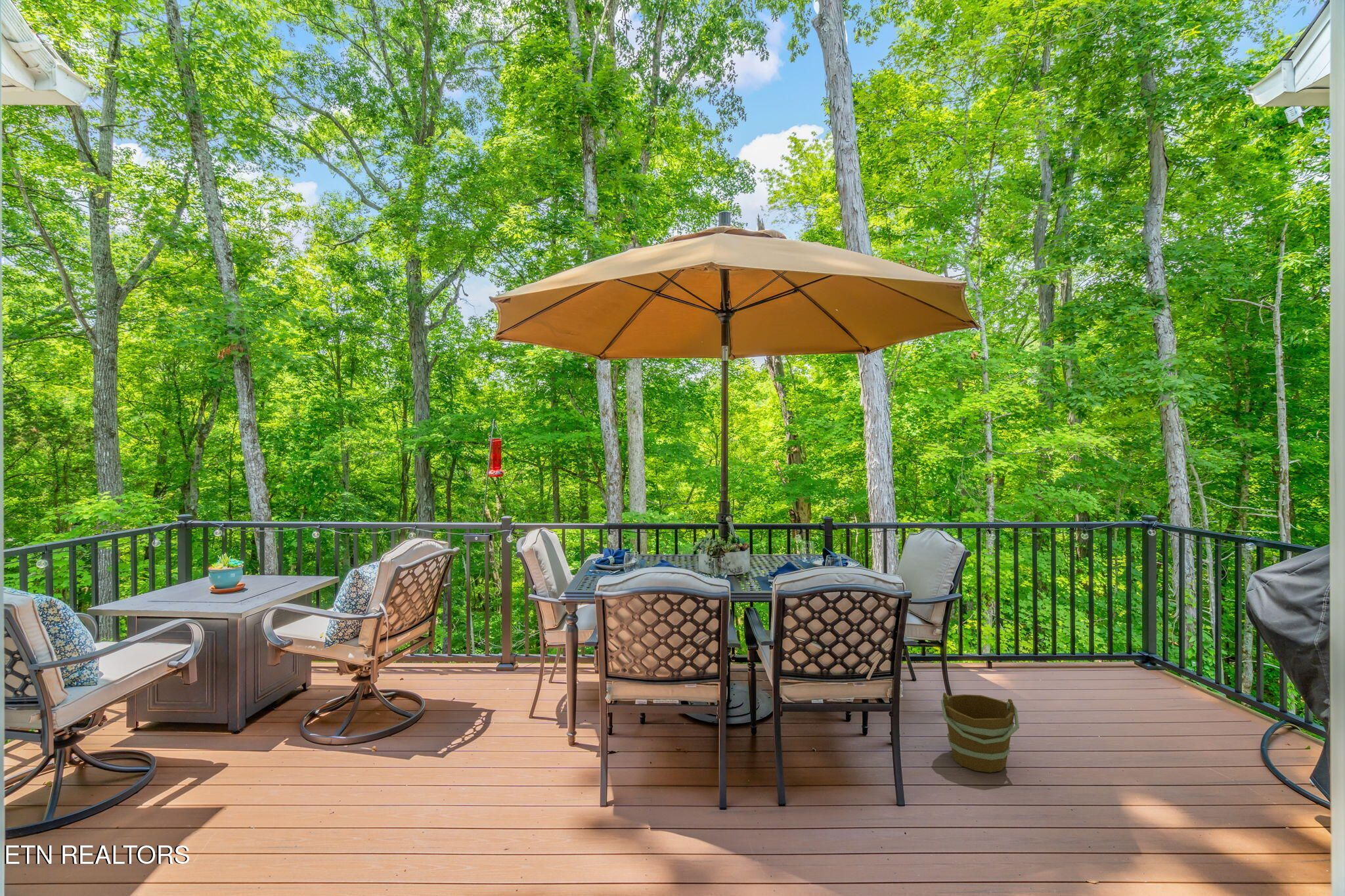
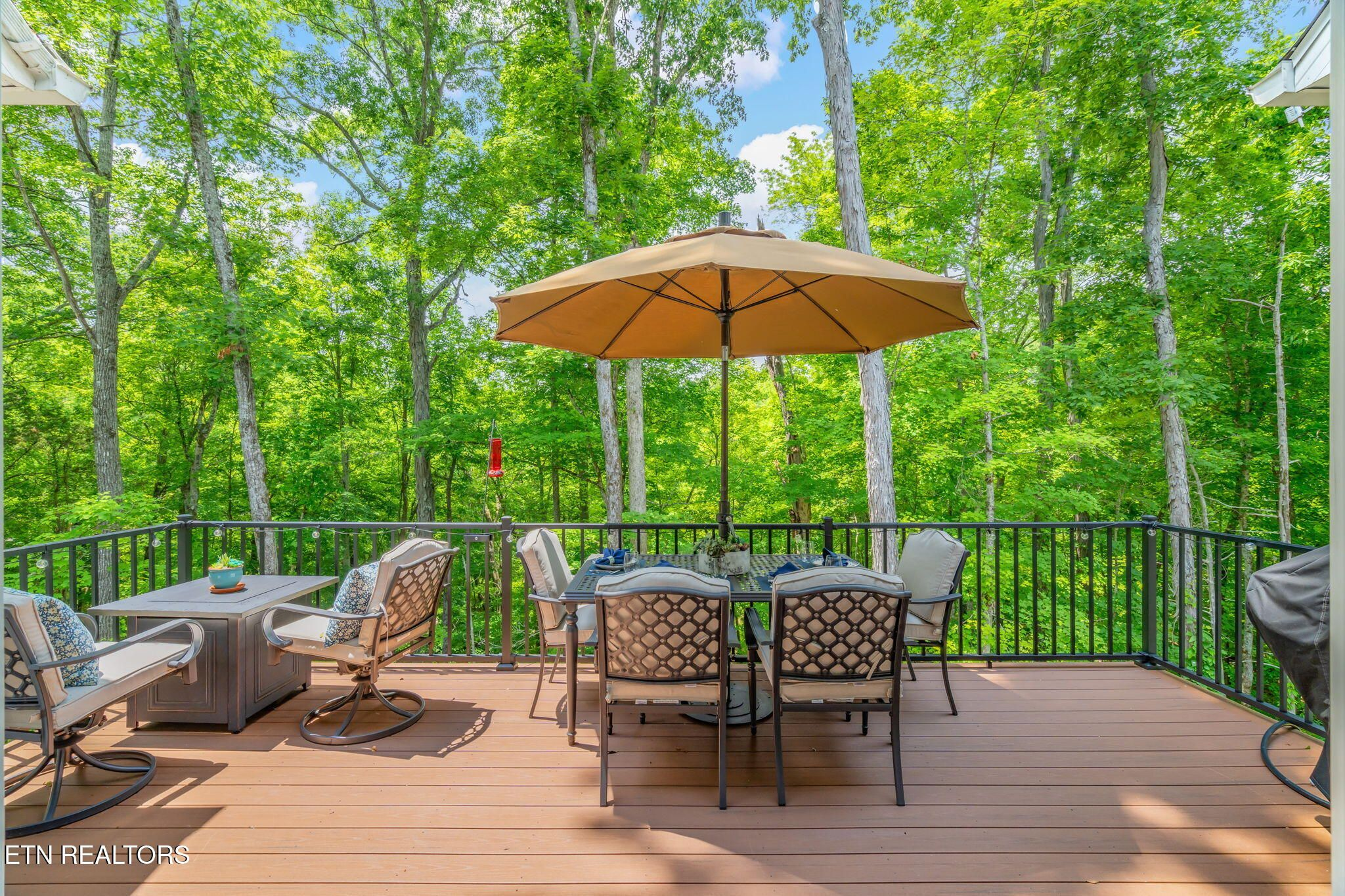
- bucket [940,692,1020,773]
